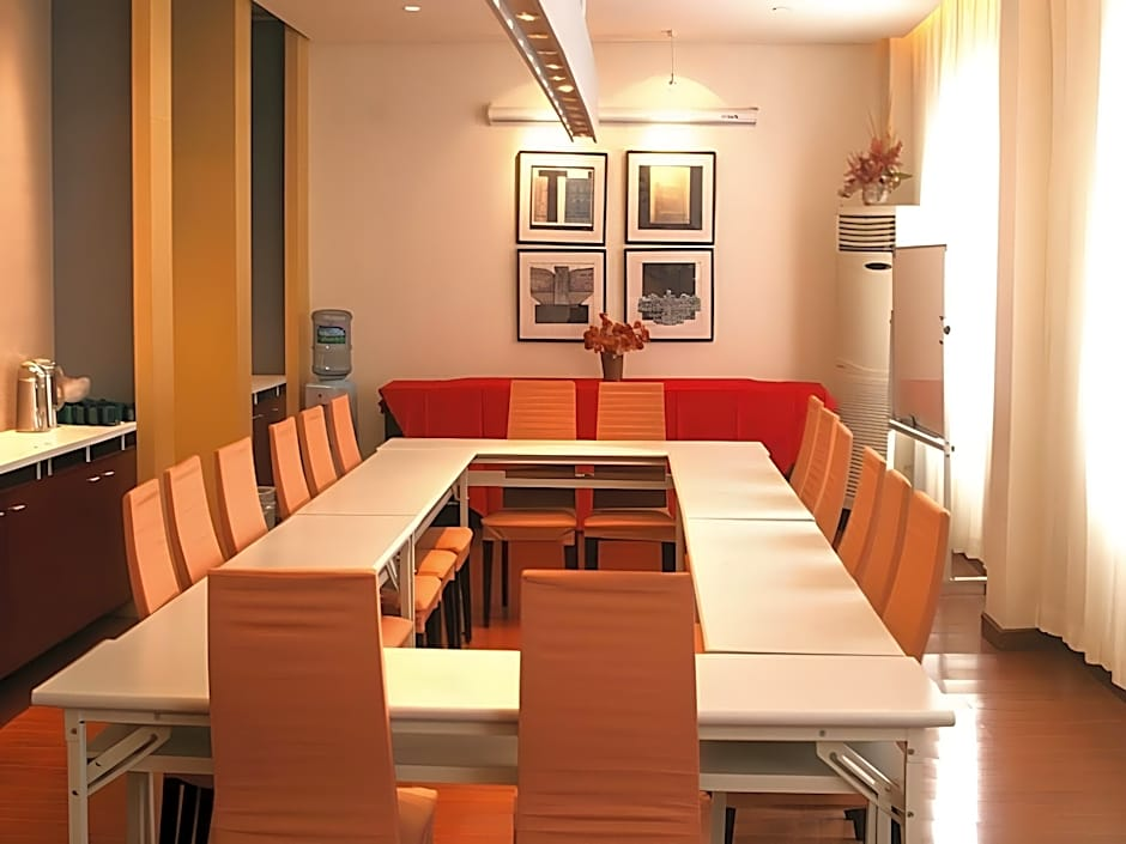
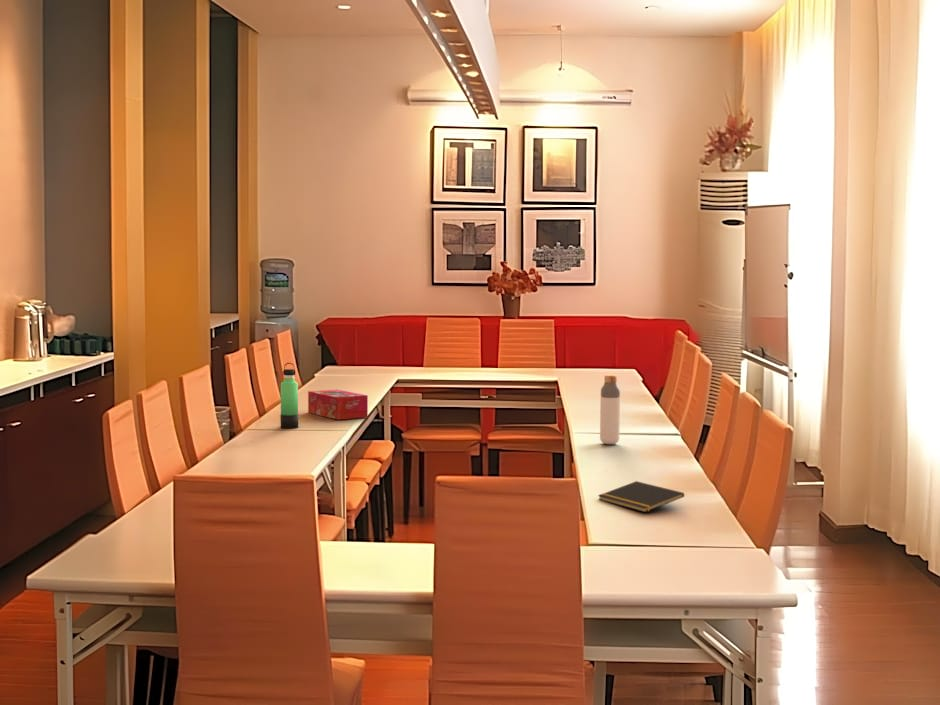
+ notepad [597,480,685,513]
+ bottle [599,374,621,445]
+ tissue box [307,389,369,420]
+ thermos bottle [280,362,299,429]
